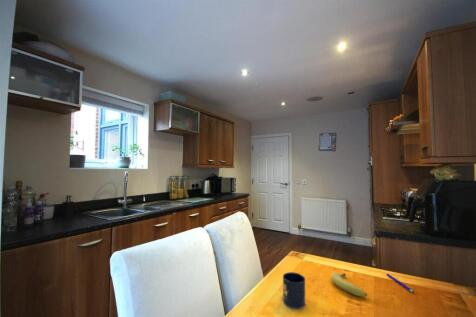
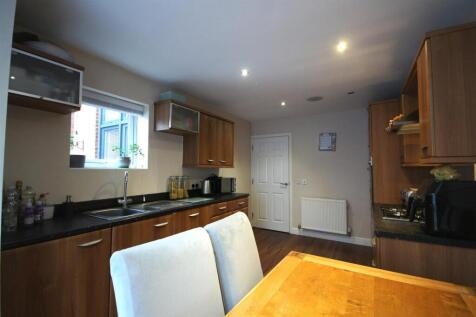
- mug [282,271,306,310]
- pen [386,273,415,294]
- fruit [331,272,368,297]
